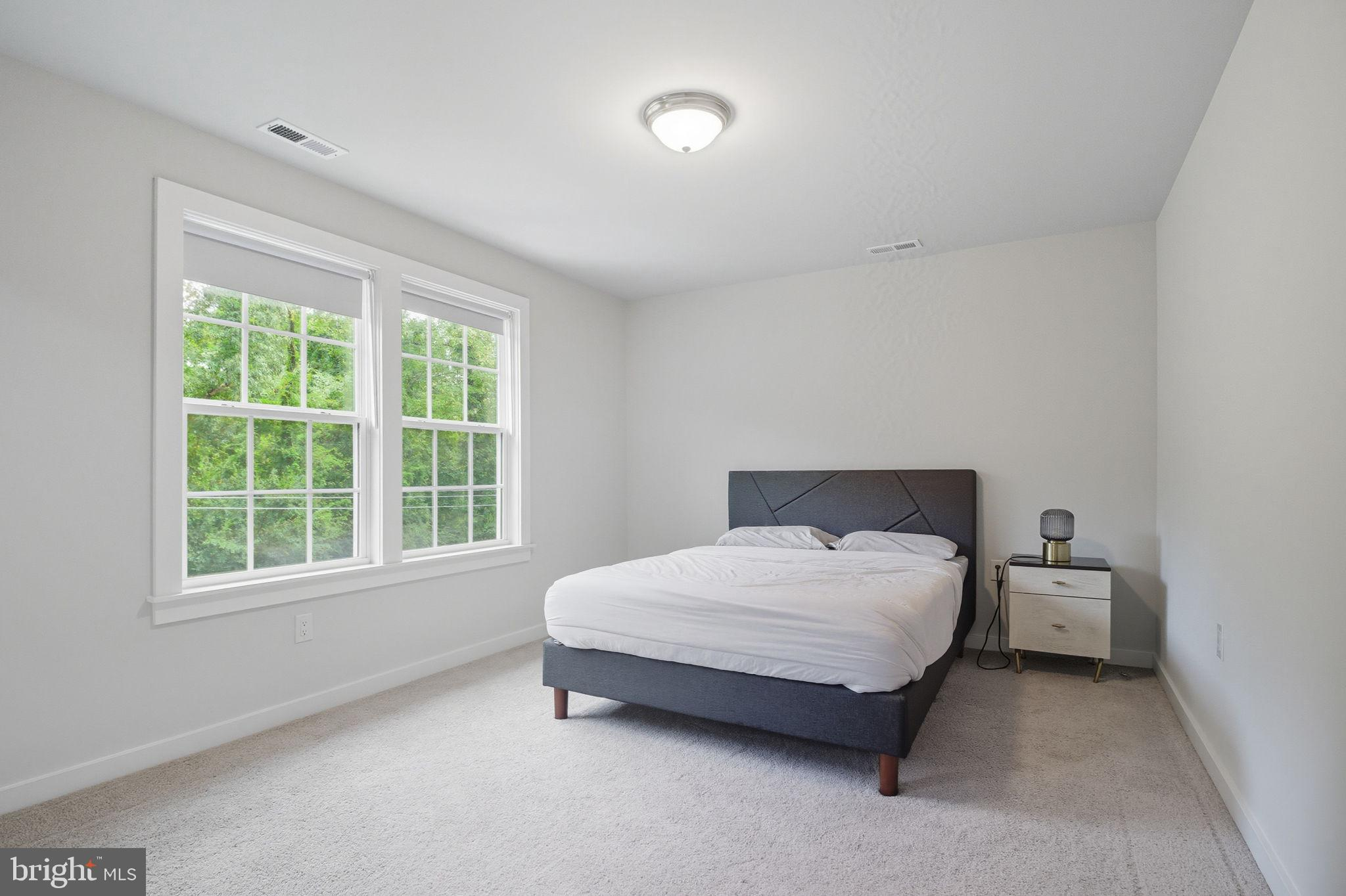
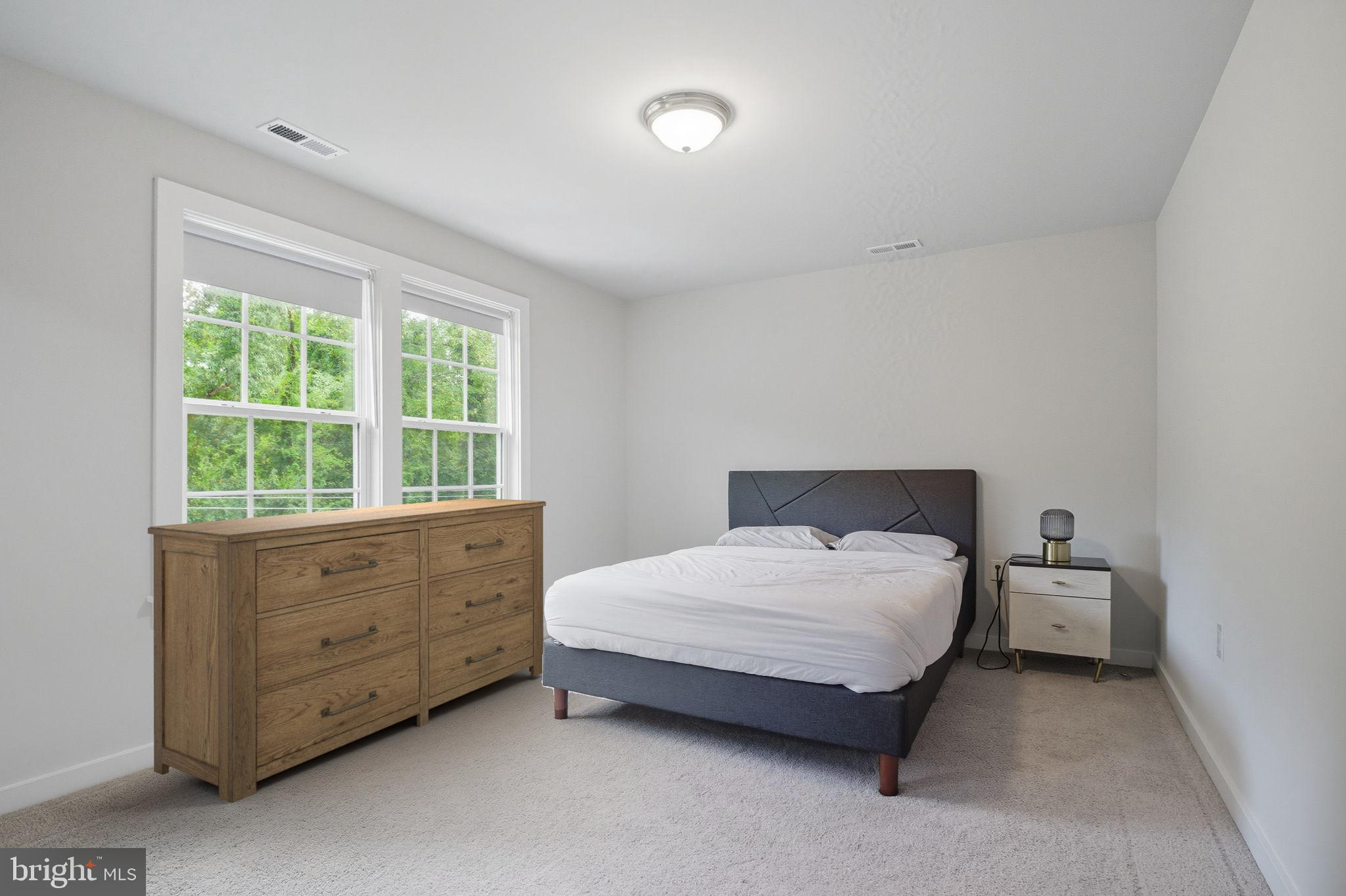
+ dresser [147,497,547,803]
